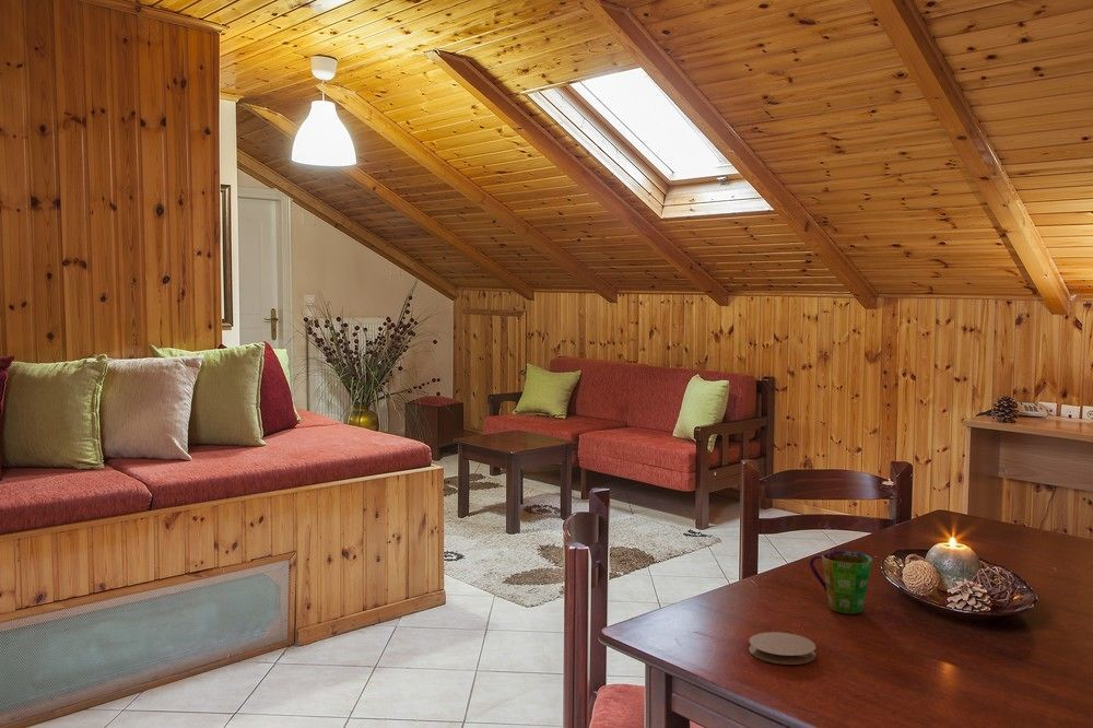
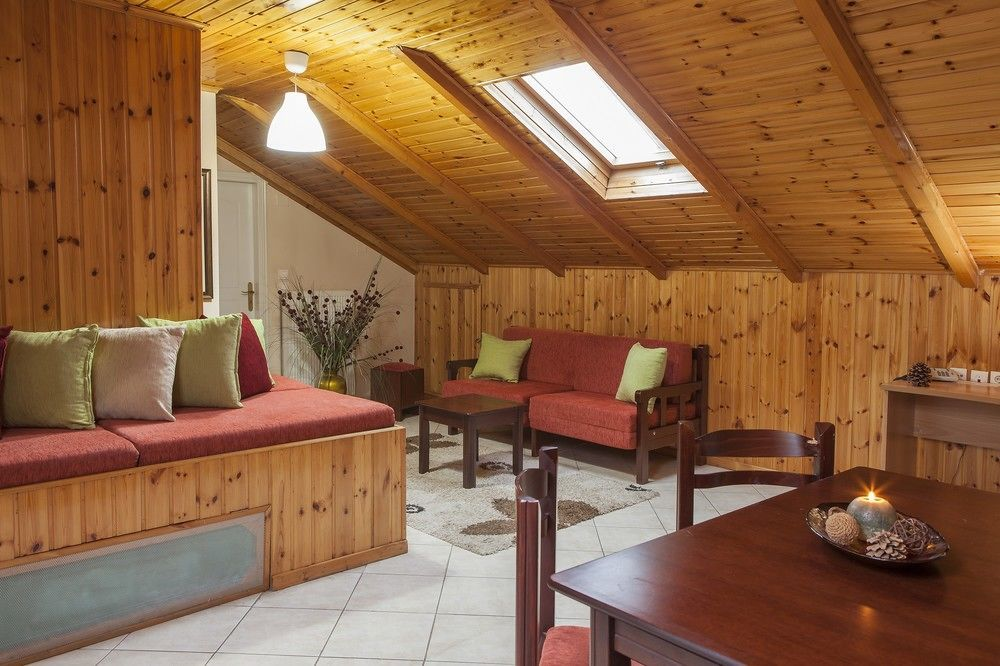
- cup [809,550,873,614]
- coaster [748,631,816,666]
